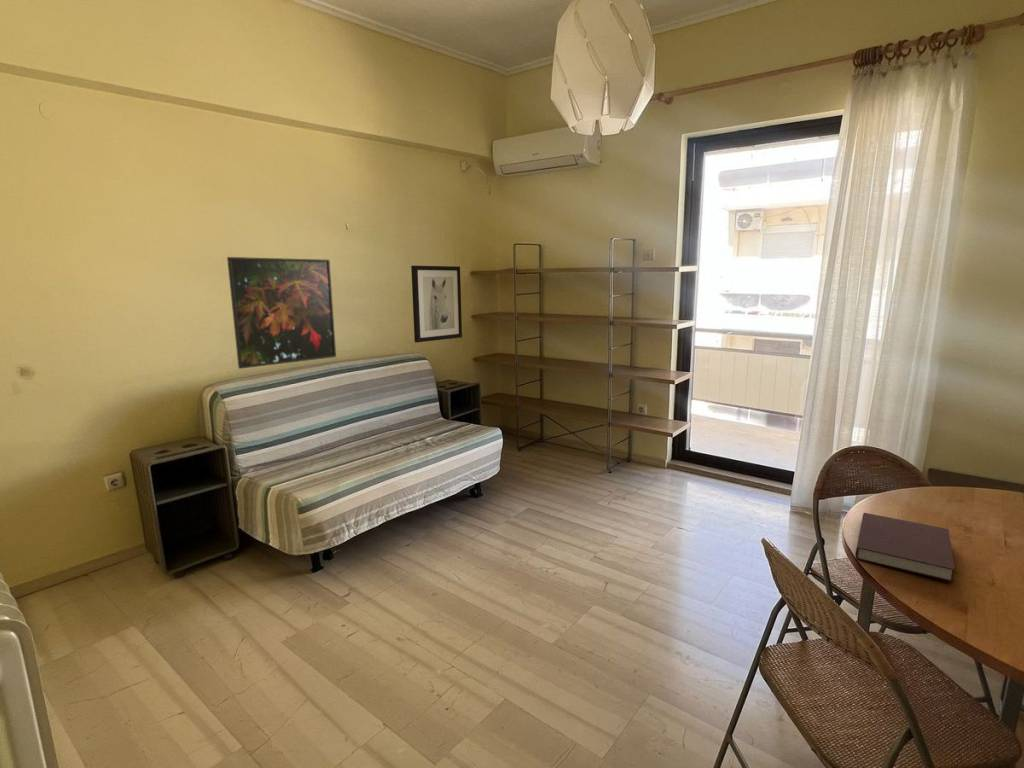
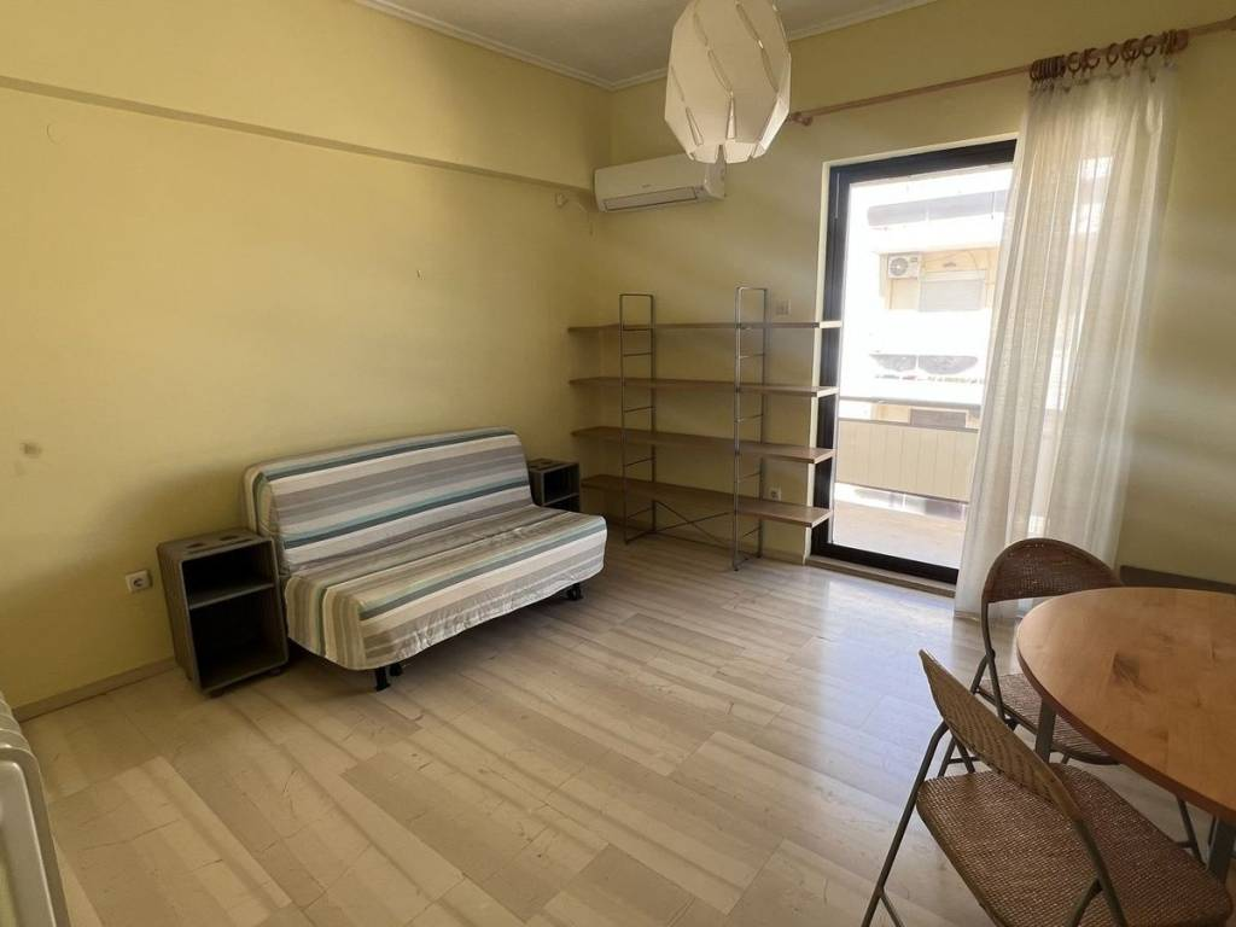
- wall art [410,265,463,343]
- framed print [226,256,337,370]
- notebook [854,512,956,583]
